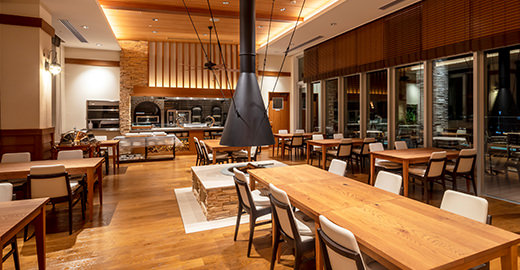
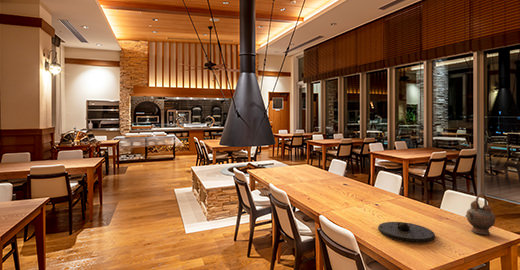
+ plate [377,221,436,244]
+ teapot [464,192,497,235]
